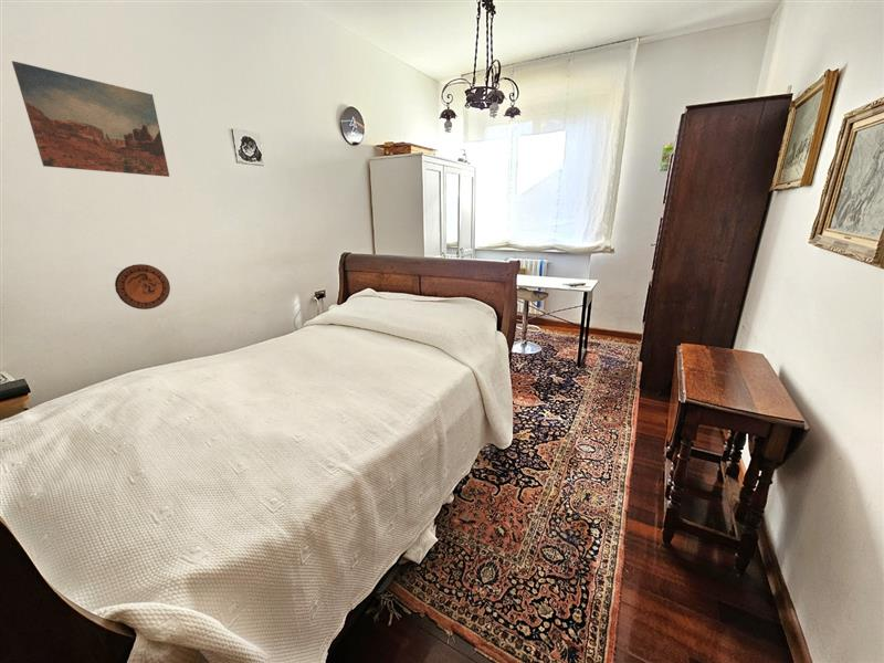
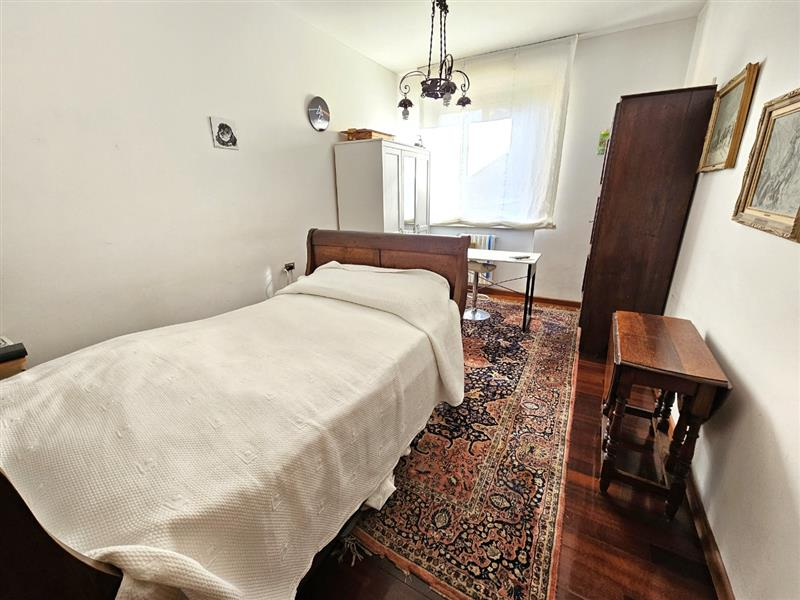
- wall art [11,60,170,178]
- decorative plate [114,263,171,311]
